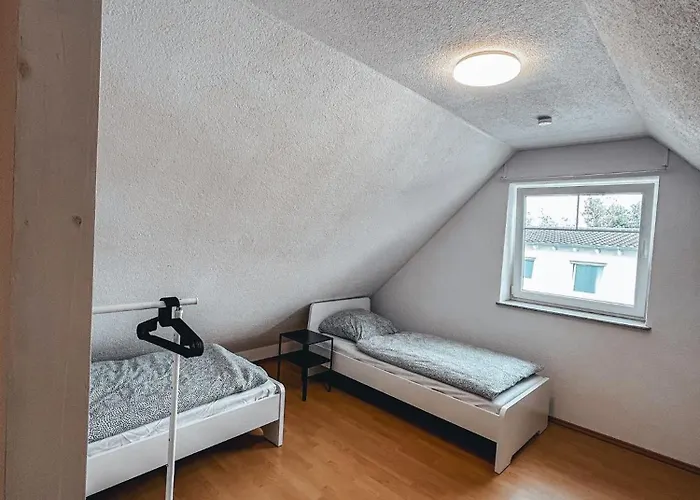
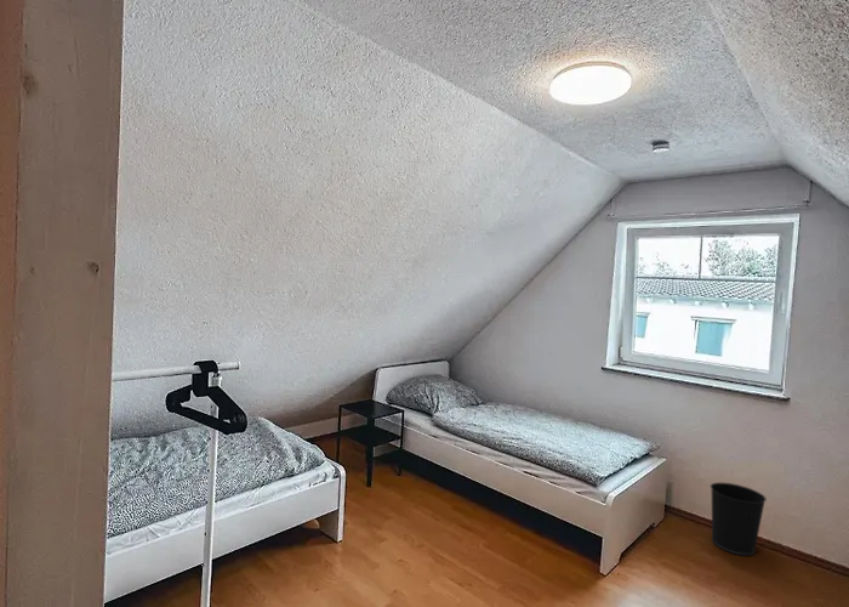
+ wastebasket [710,482,768,556]
